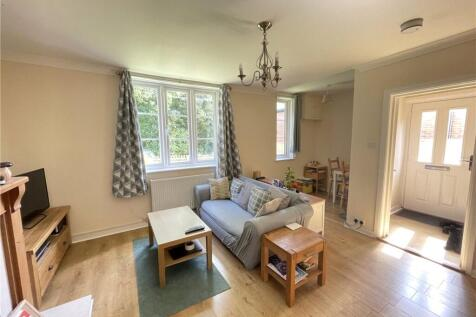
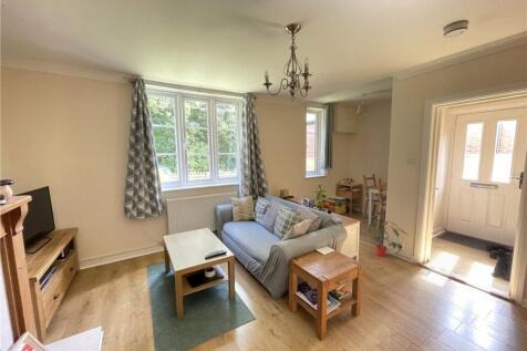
+ potted plant [361,218,409,257]
